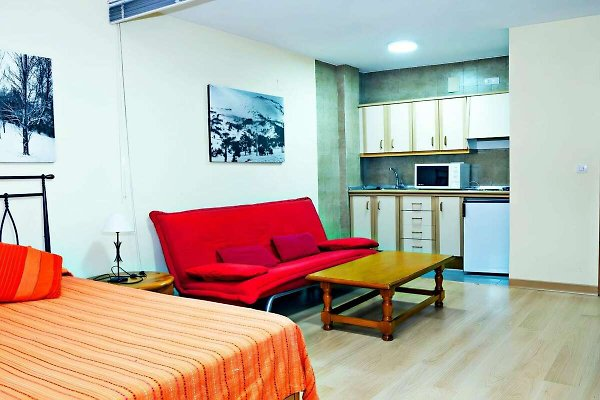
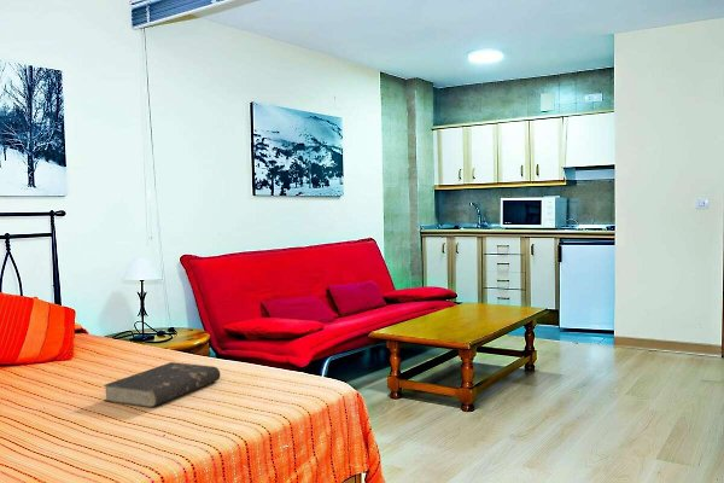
+ book [103,361,221,408]
